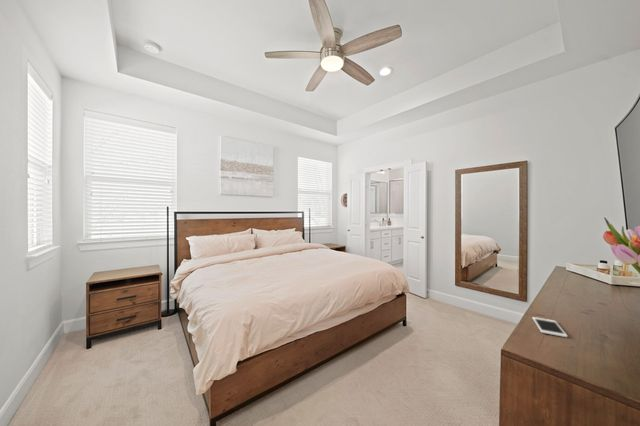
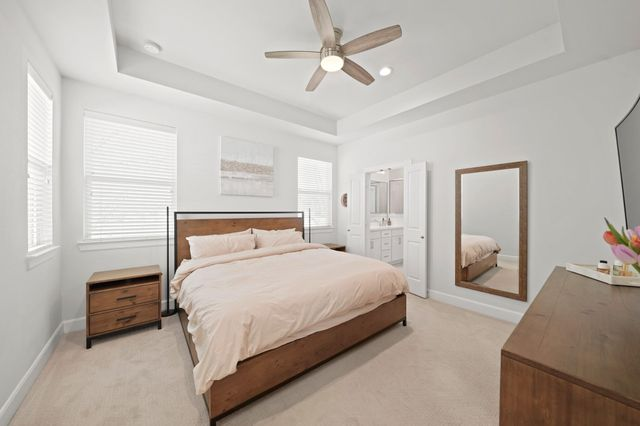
- cell phone [531,316,569,338]
